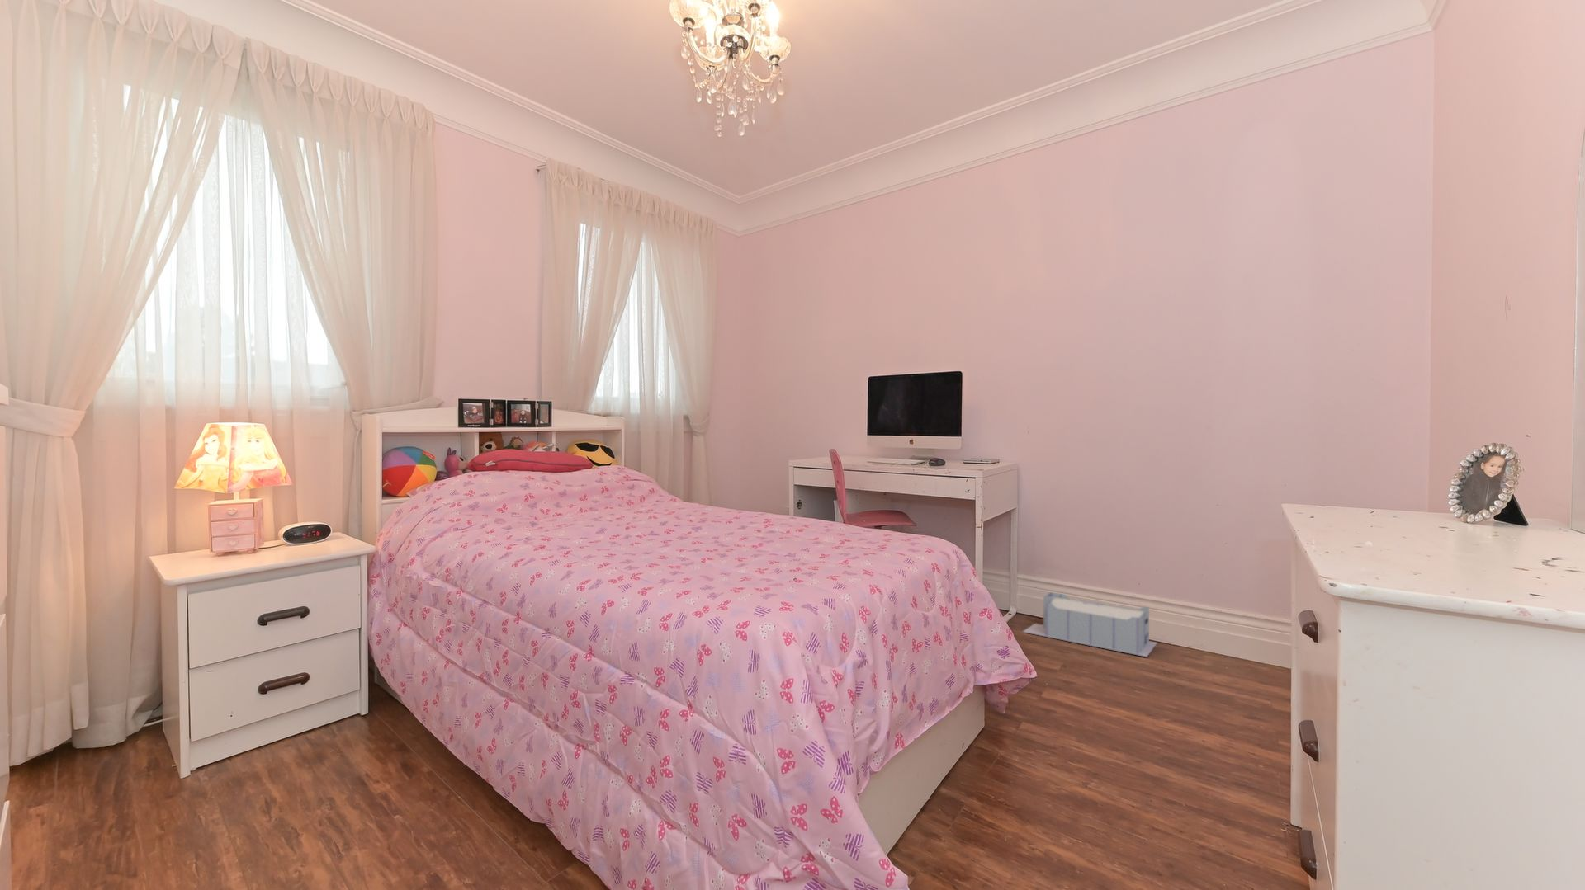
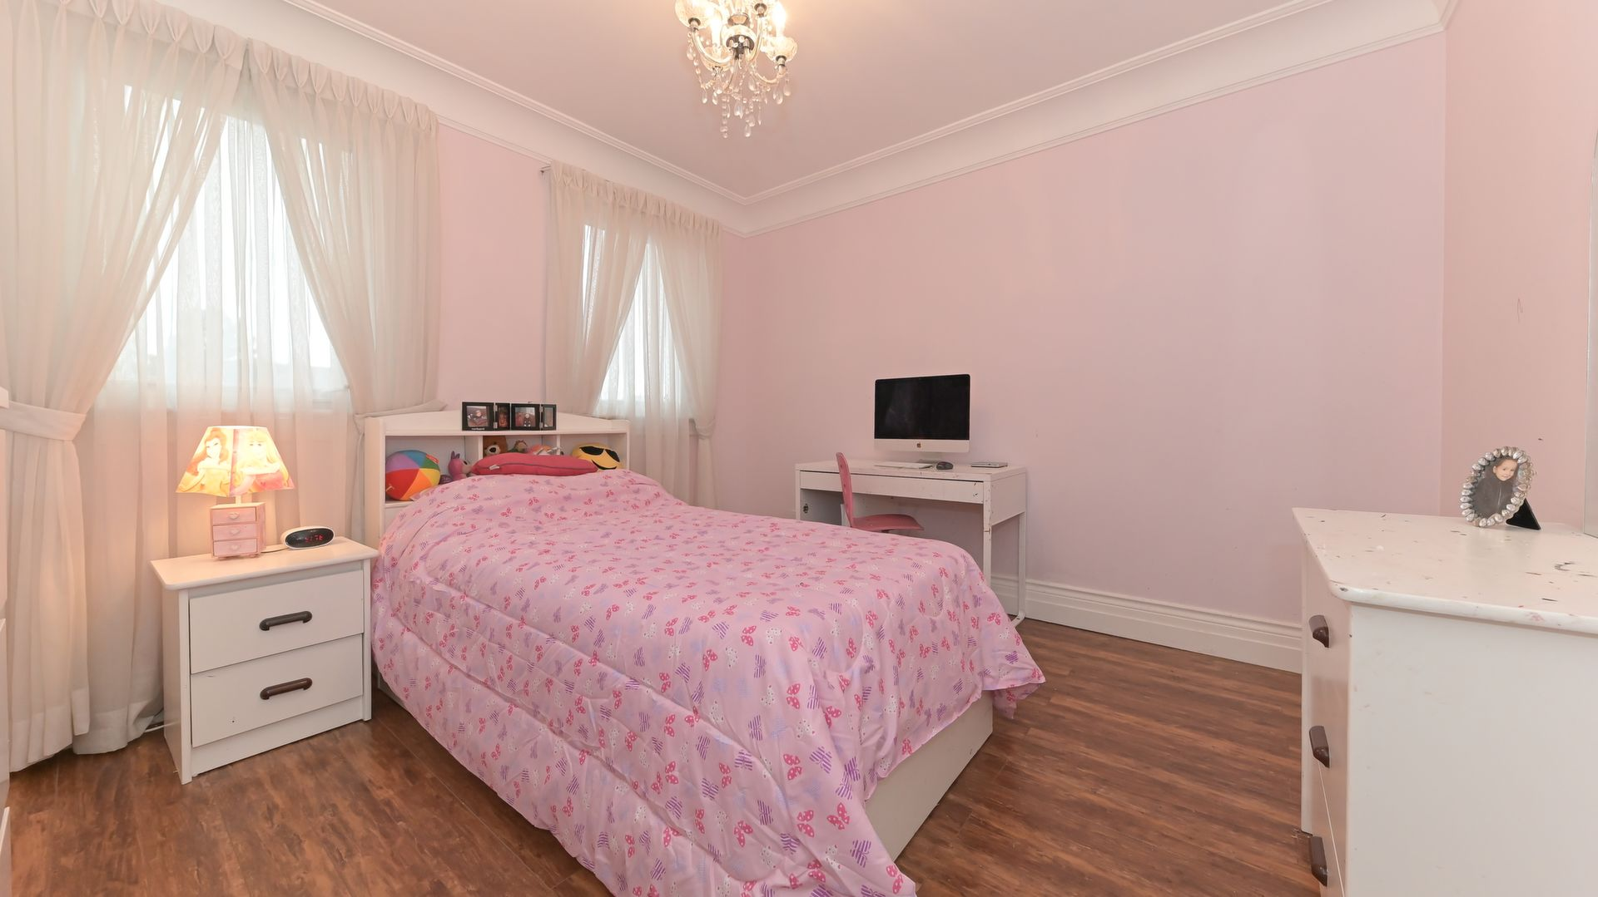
- storage bin [1022,592,1158,657]
